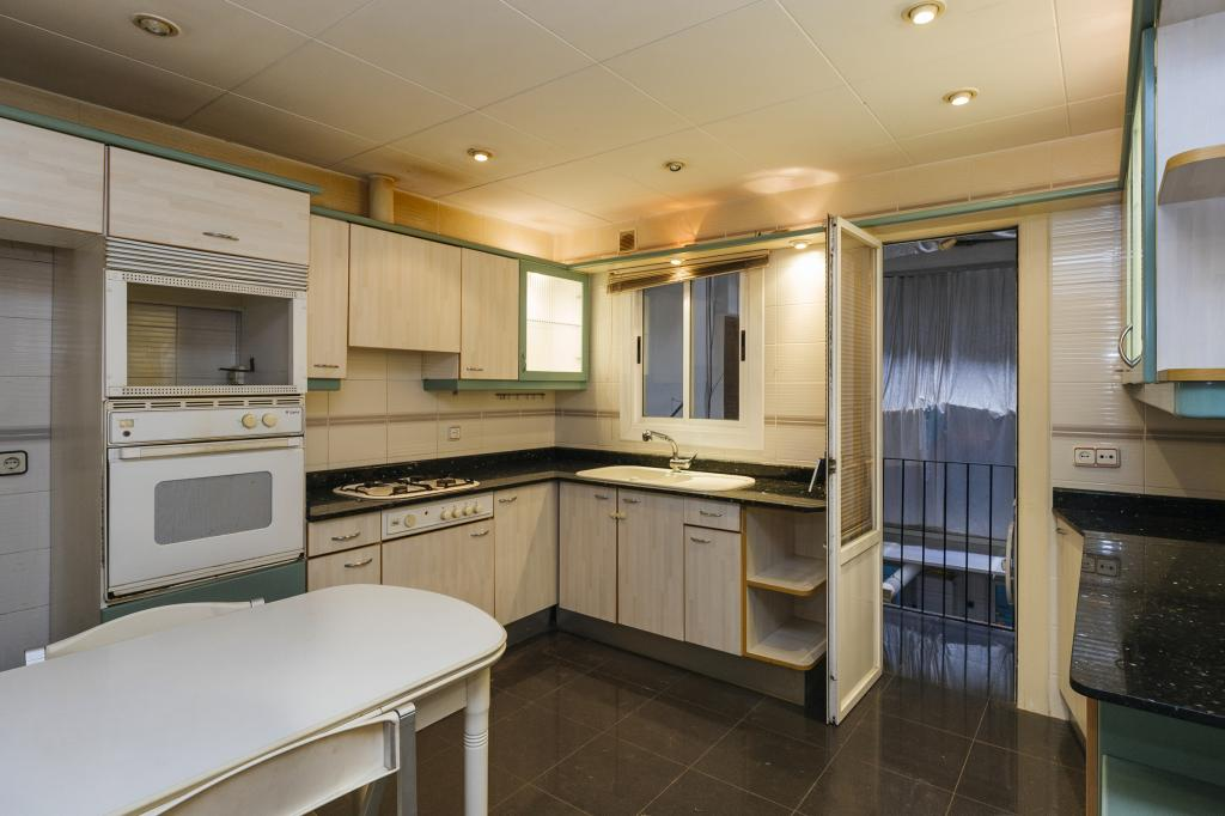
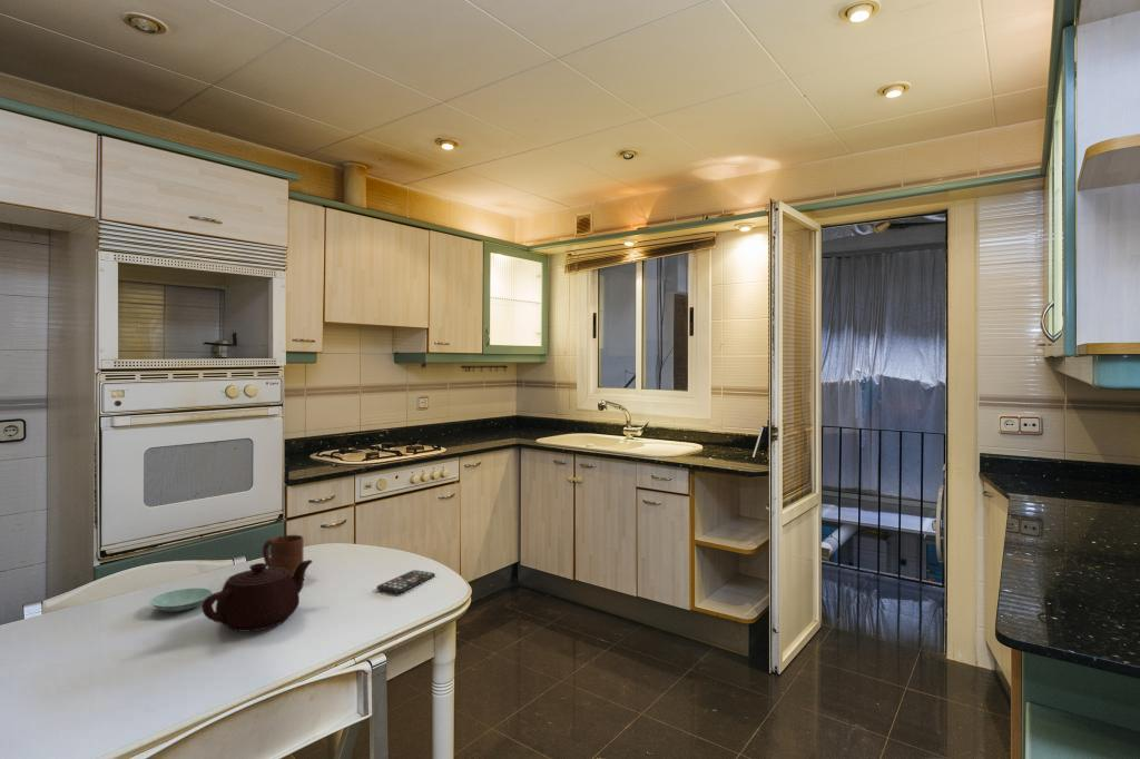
+ teapot [200,559,313,633]
+ saucer [149,586,214,613]
+ smartphone [375,569,436,594]
+ cup [262,534,304,576]
